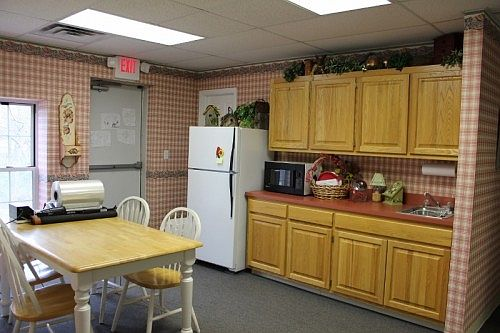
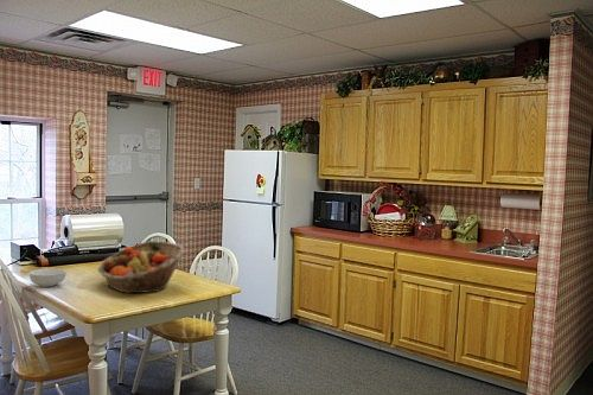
+ fruit basket [97,240,186,294]
+ cereal bowl [28,267,68,288]
